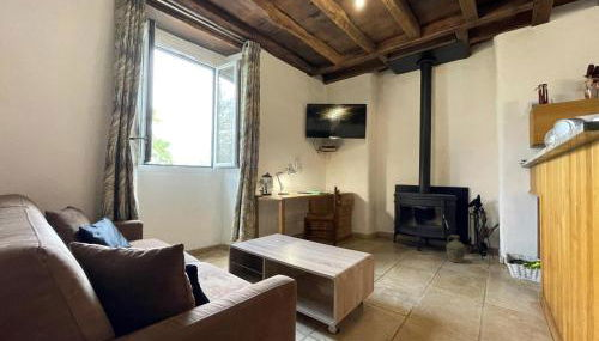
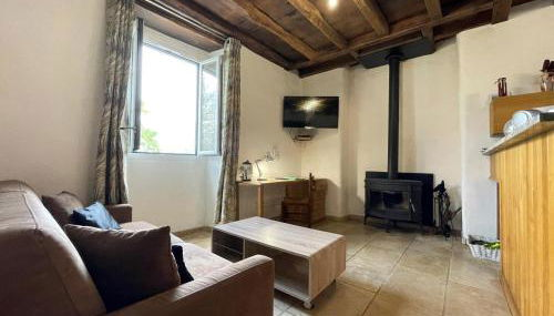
- ceramic jug [444,235,467,264]
